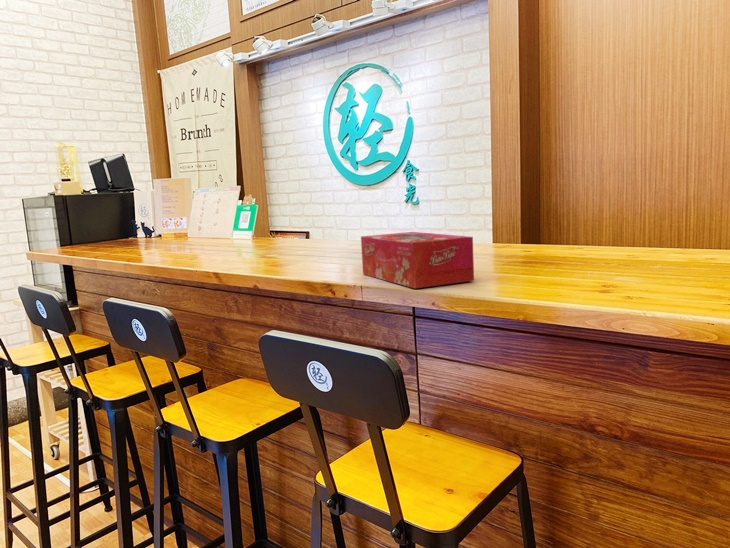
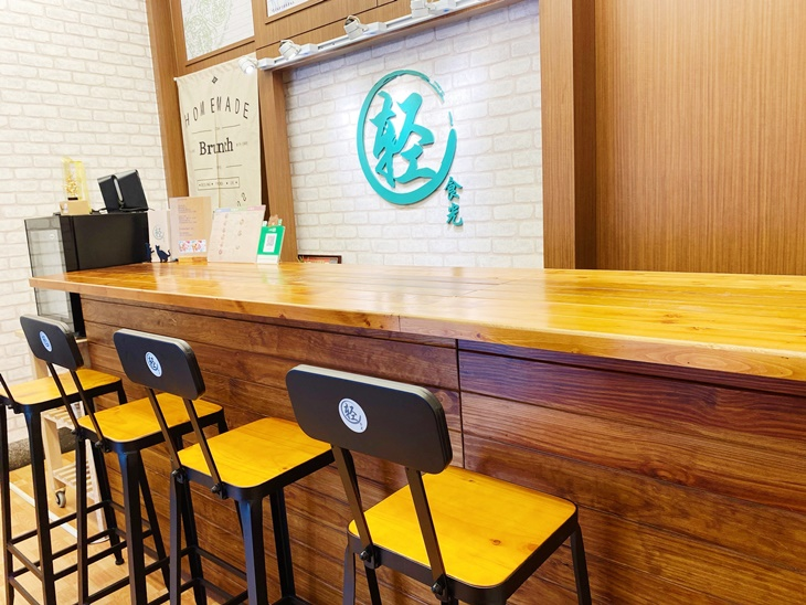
- tissue box [360,231,475,289]
